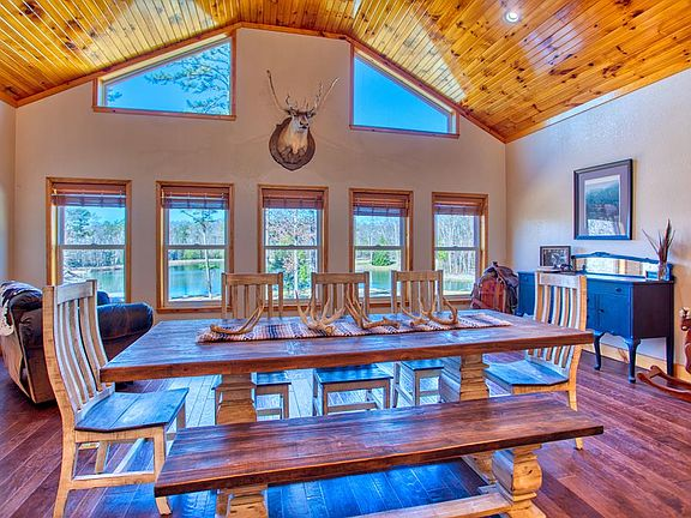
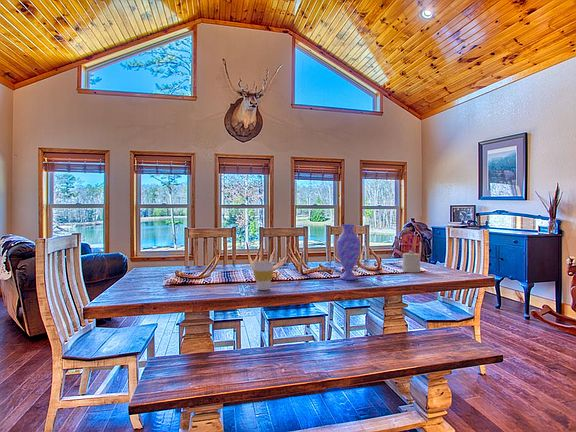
+ cup [252,260,275,291]
+ candle [402,249,421,274]
+ vase [336,223,362,281]
